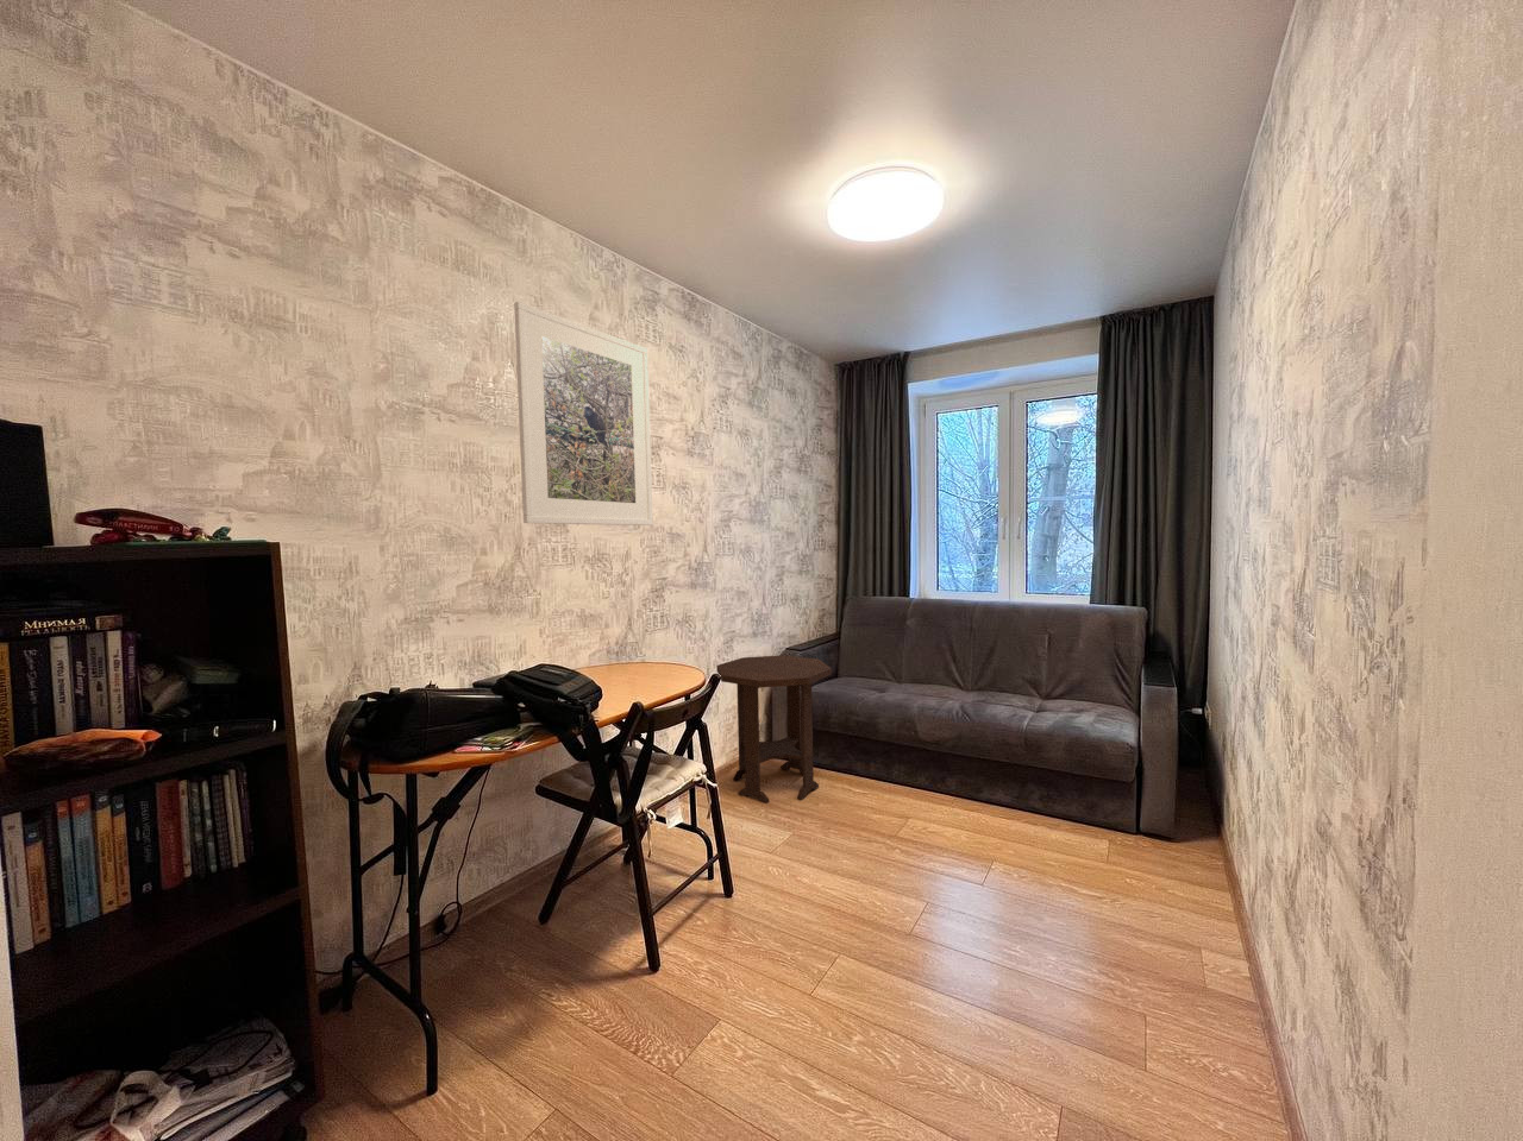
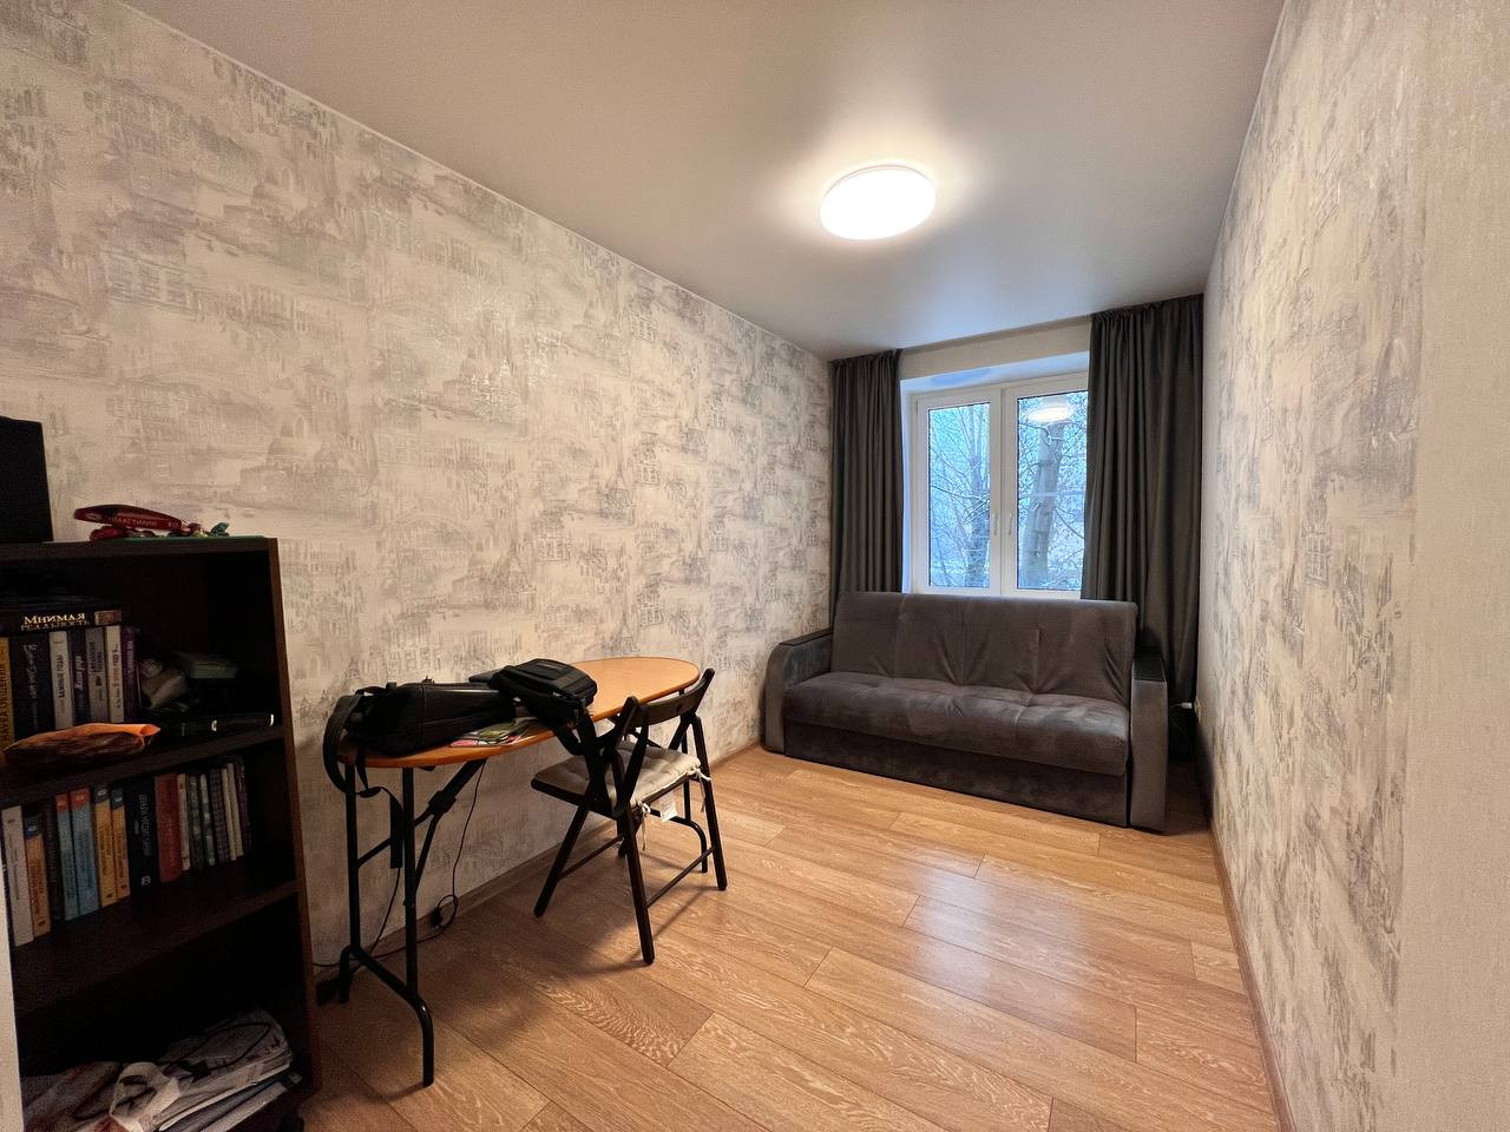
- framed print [513,301,655,526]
- side table [715,653,833,804]
